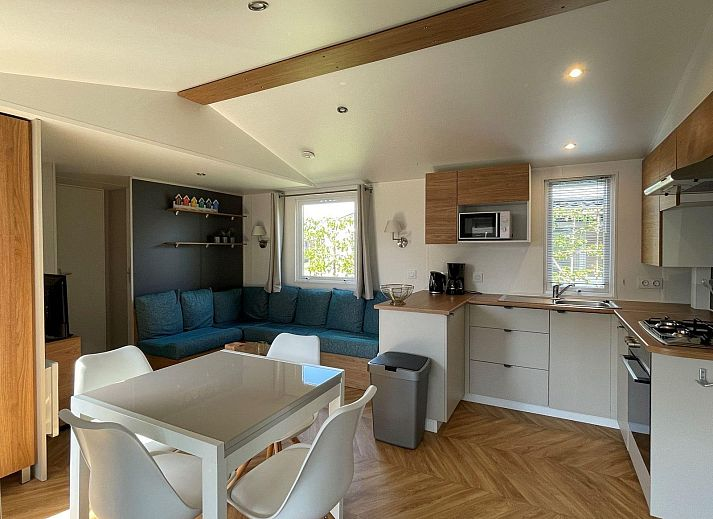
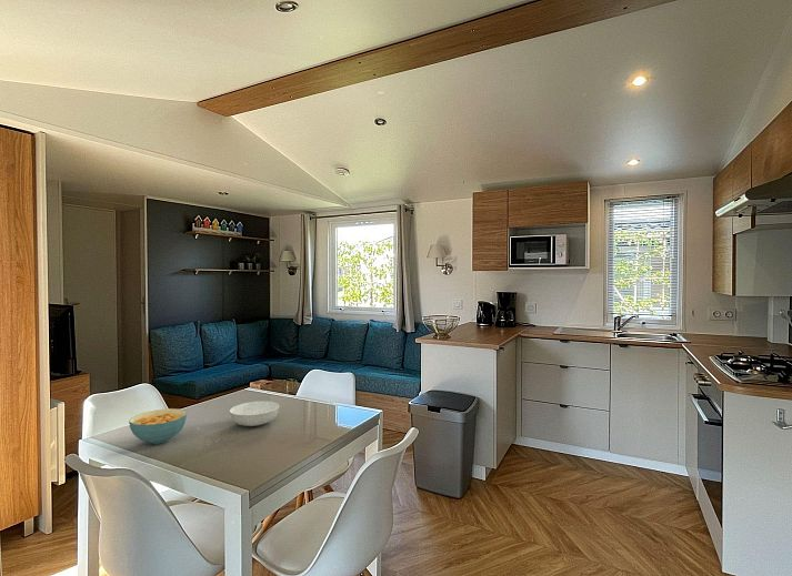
+ cereal bowl [128,407,188,445]
+ serving bowl [229,400,280,427]
